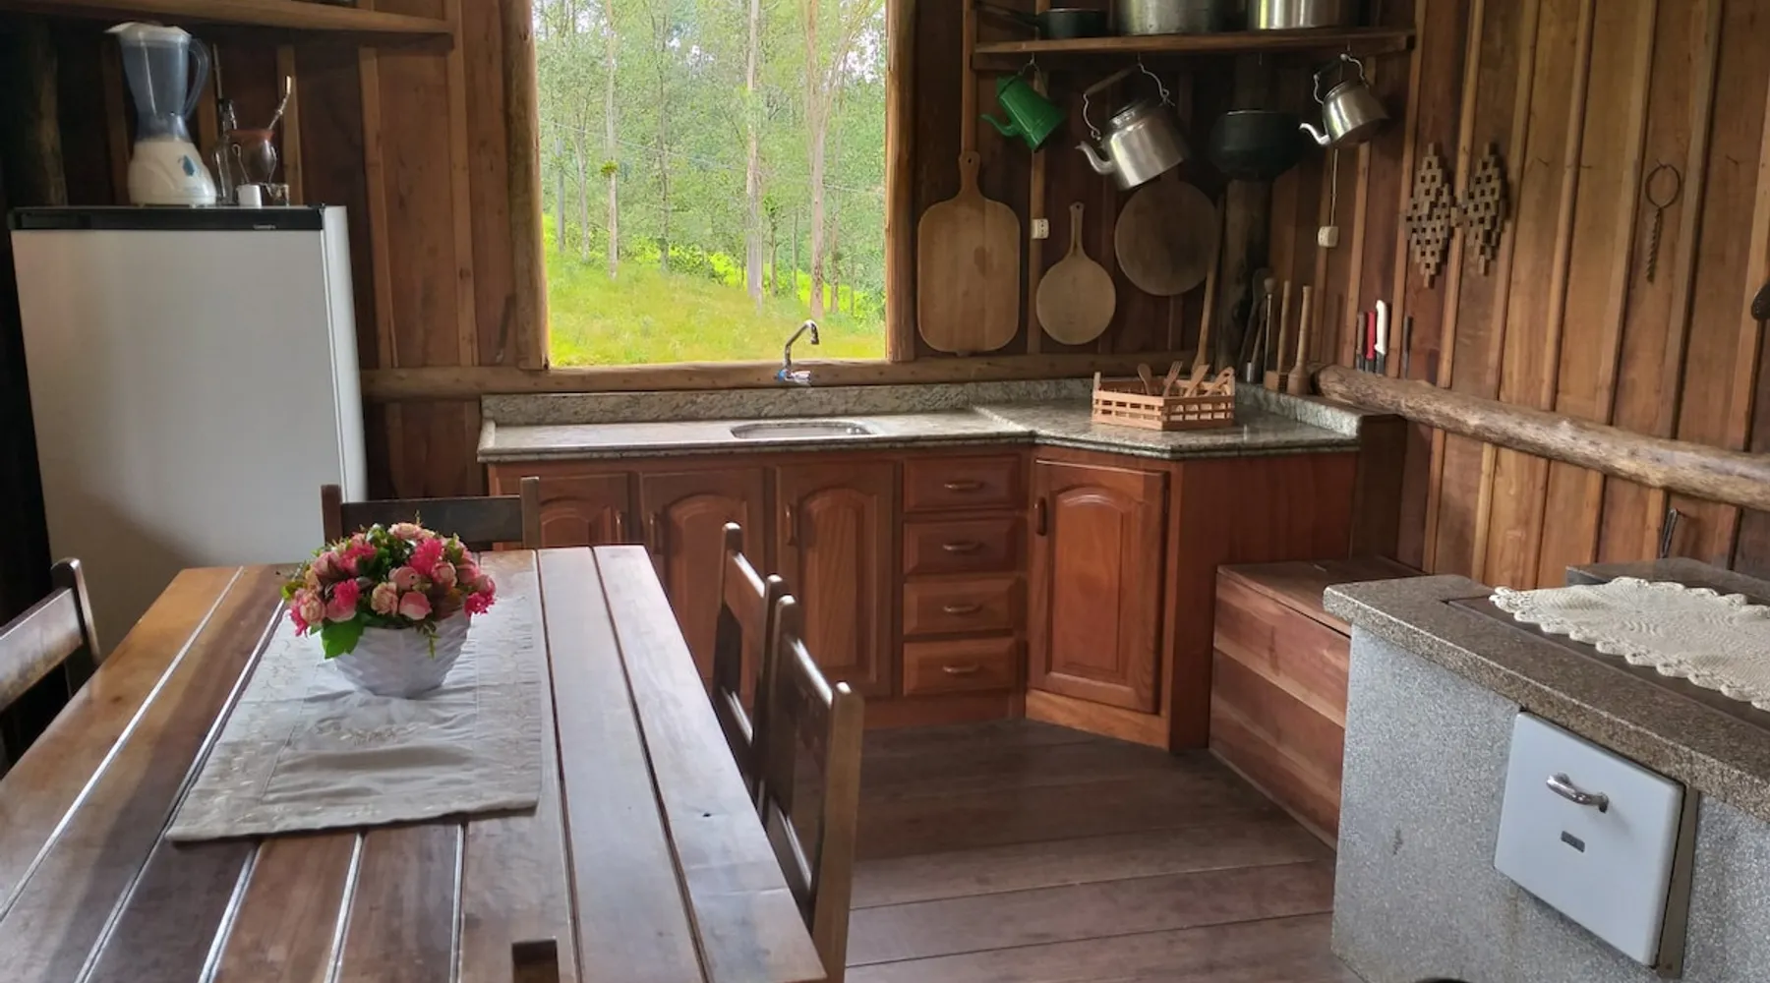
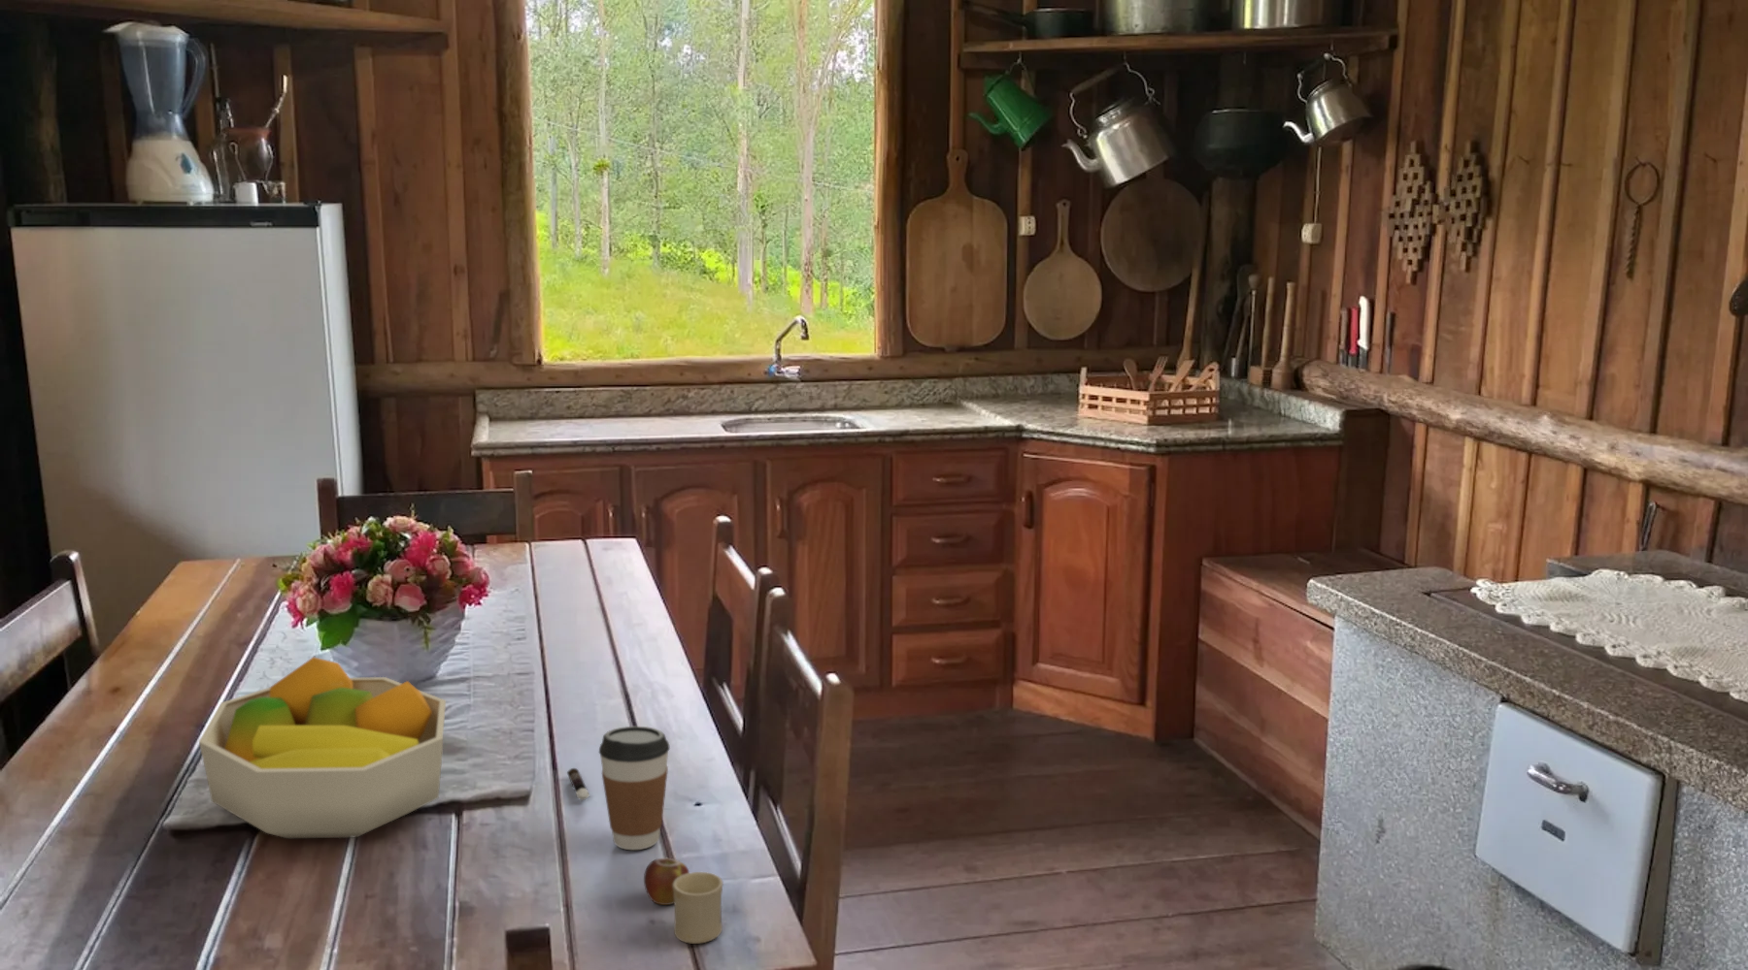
+ fruit bowl [198,656,447,839]
+ pepper shaker [567,767,591,802]
+ mug [643,858,725,945]
+ coffee cup [598,725,671,851]
